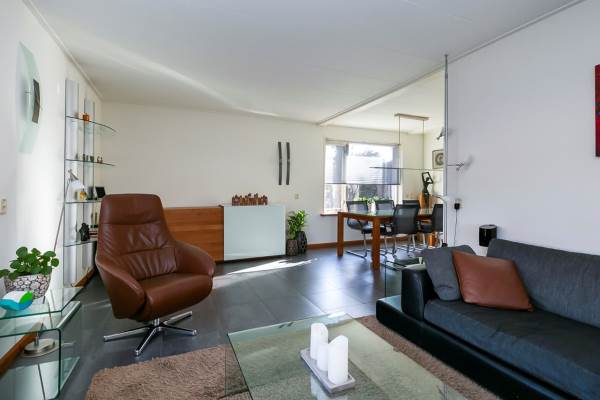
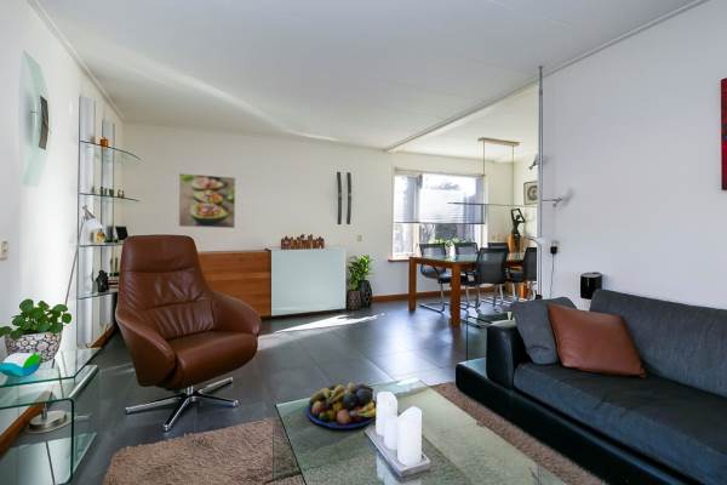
+ fruit bowl [307,381,377,429]
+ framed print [178,172,236,229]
